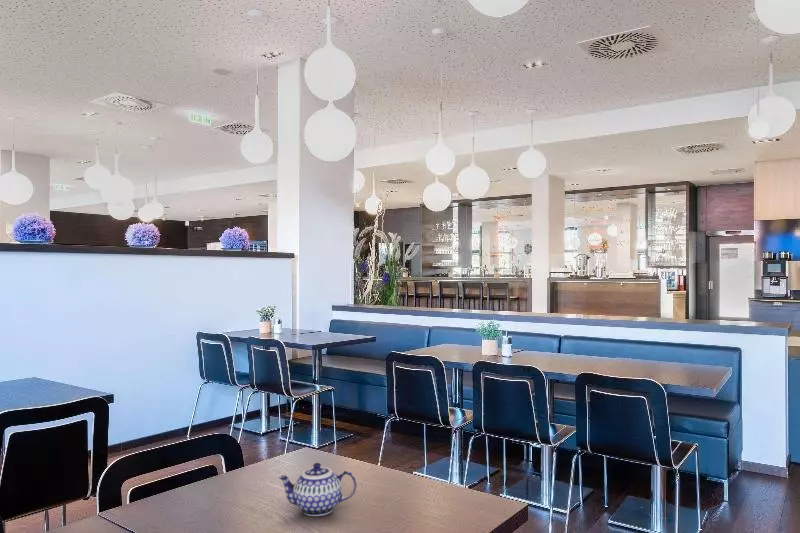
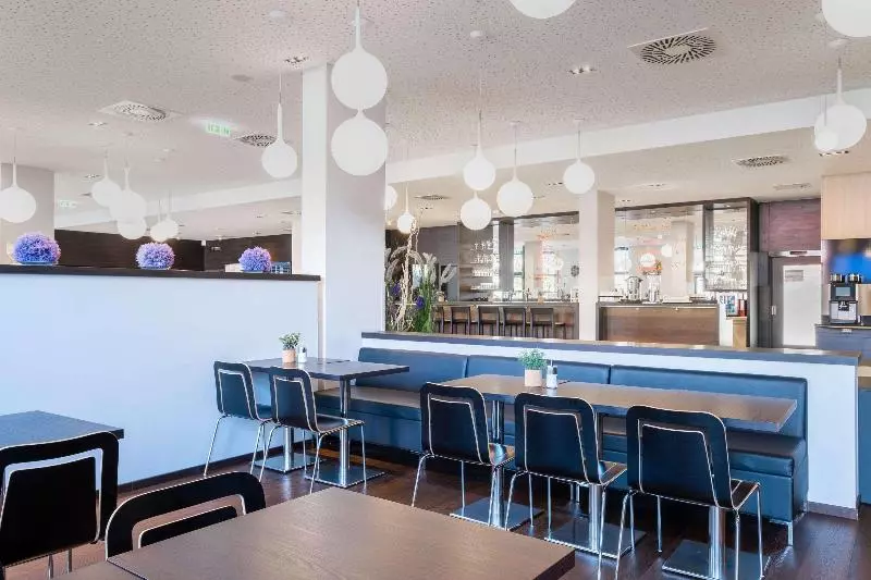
- teapot [277,462,357,517]
